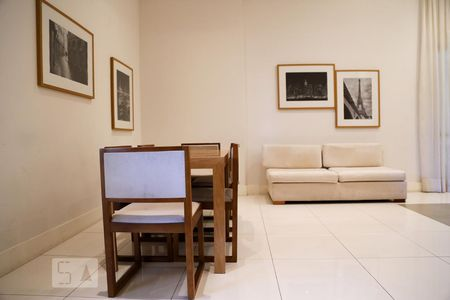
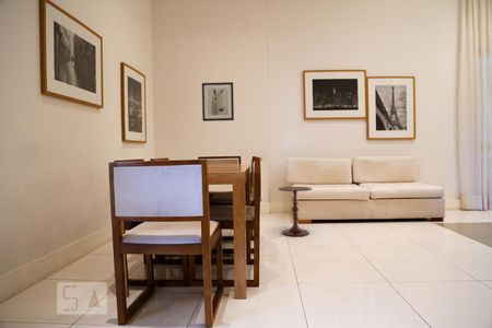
+ side table [277,186,314,237]
+ wall art [201,81,235,122]
